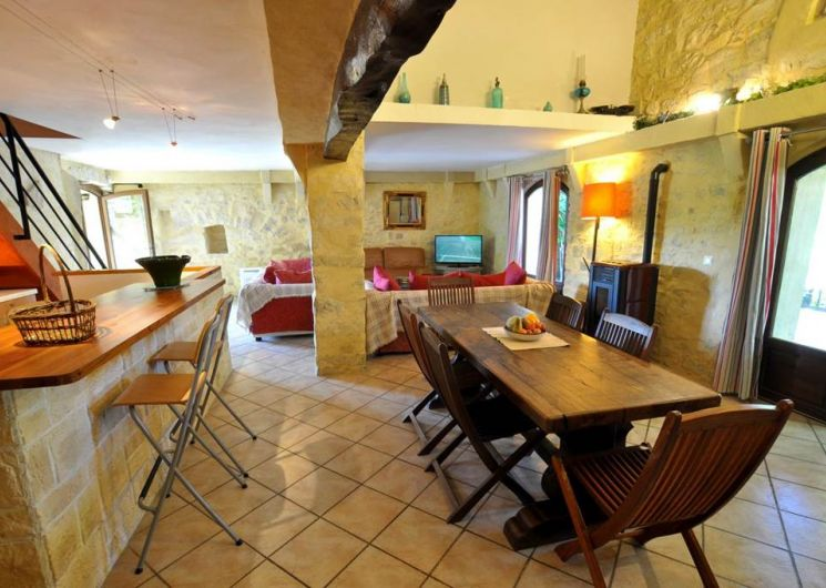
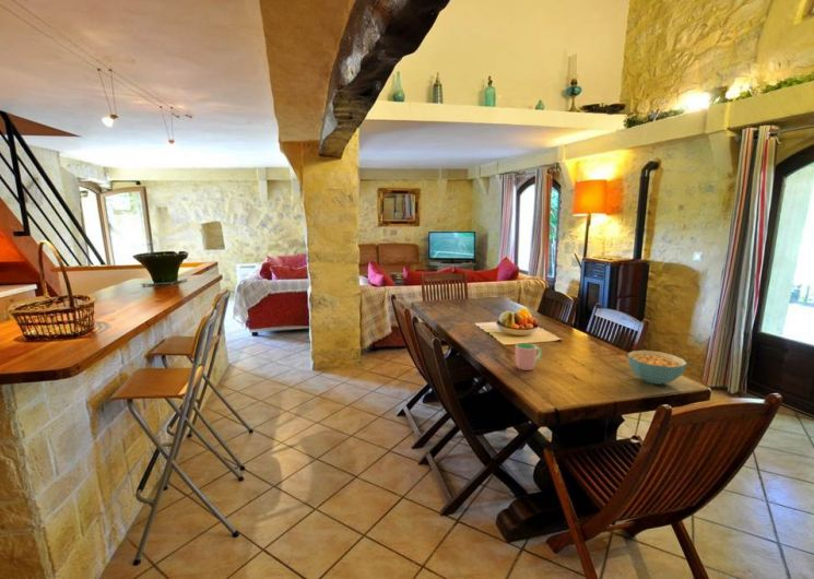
+ cup [515,342,543,371]
+ cereal bowl [627,350,688,386]
